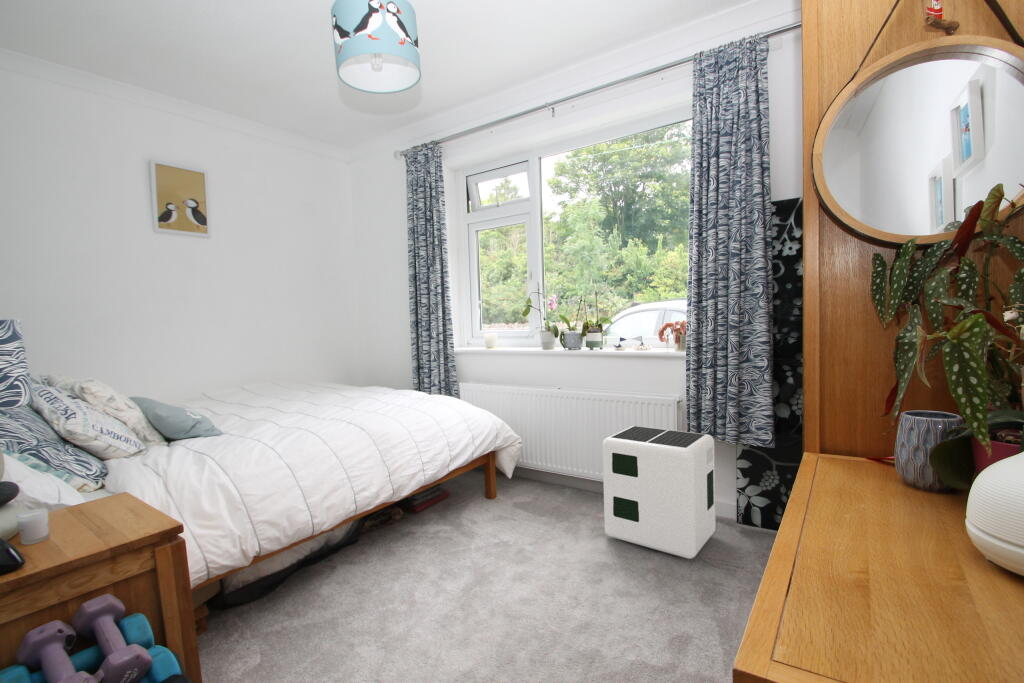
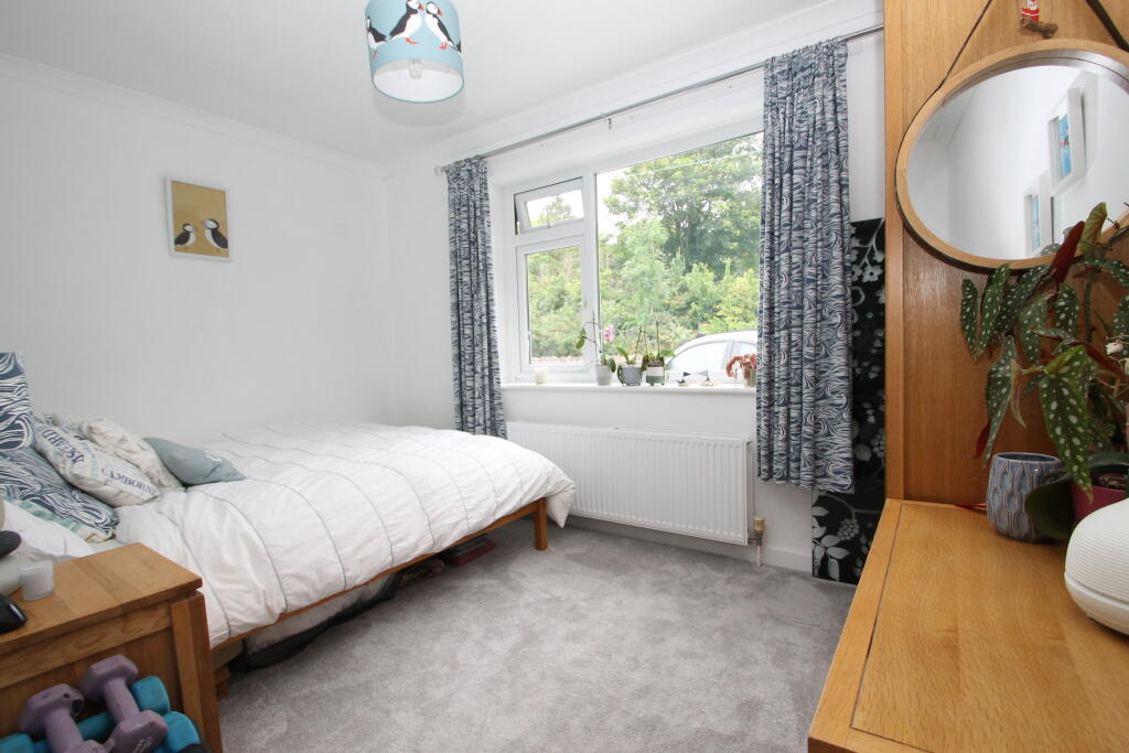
- air purifier [602,425,717,560]
